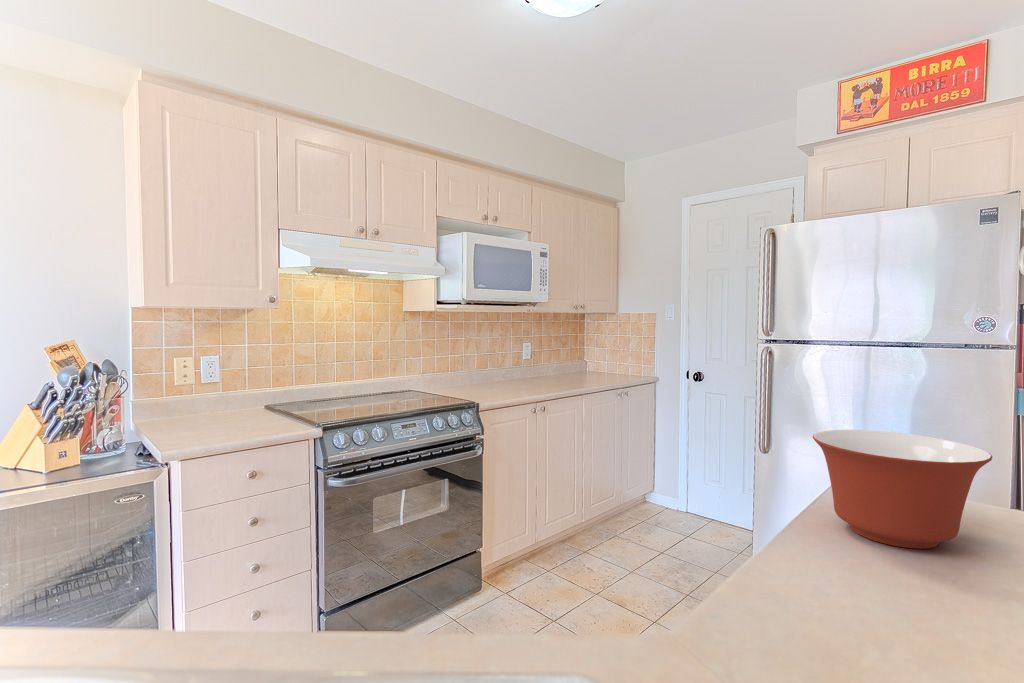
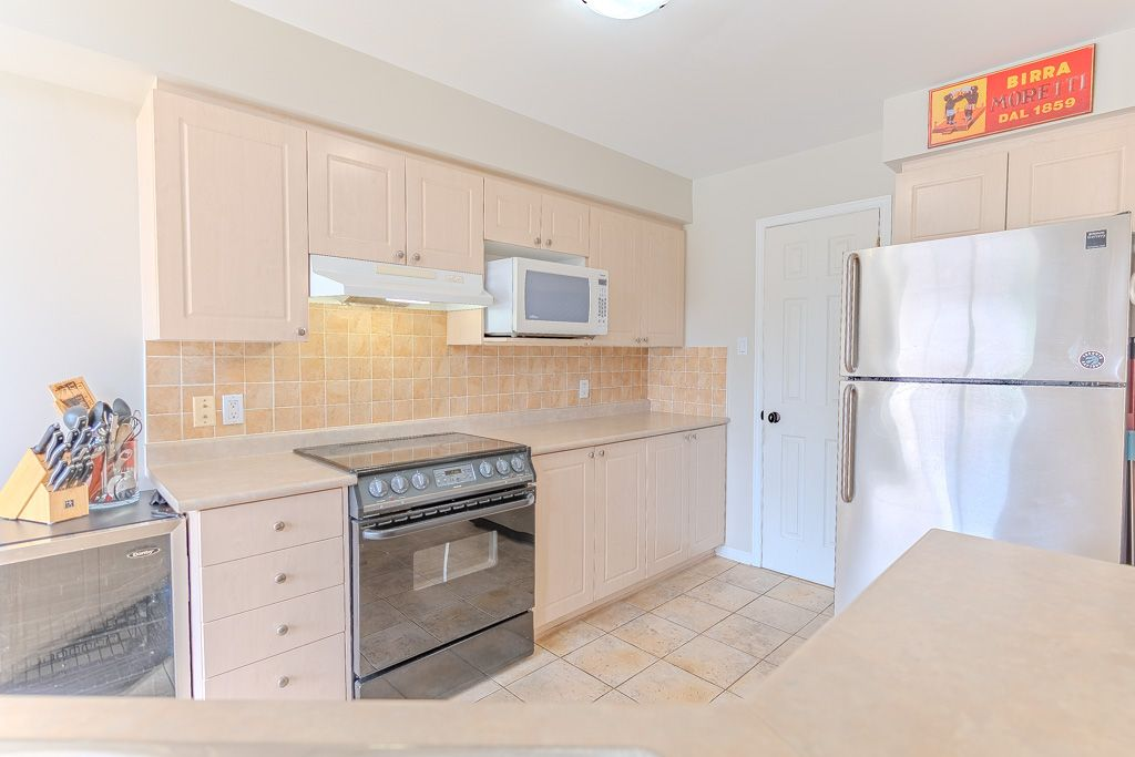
- mixing bowl [812,429,993,550]
